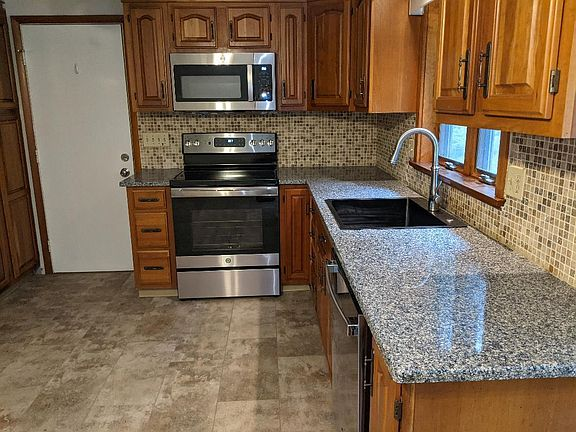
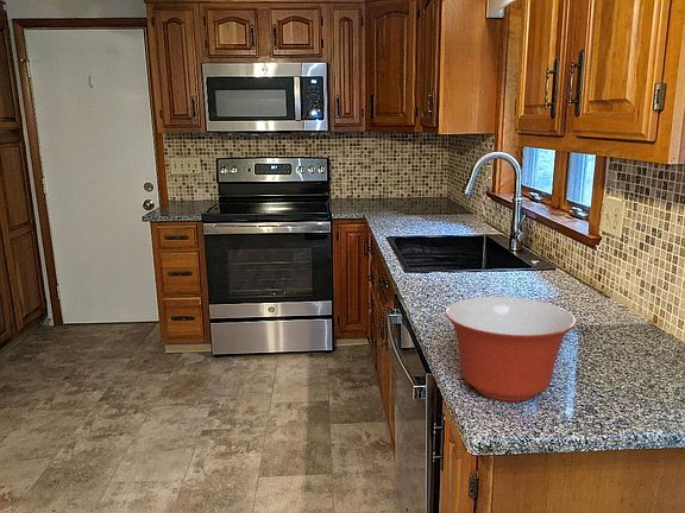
+ mixing bowl [444,296,577,403]
